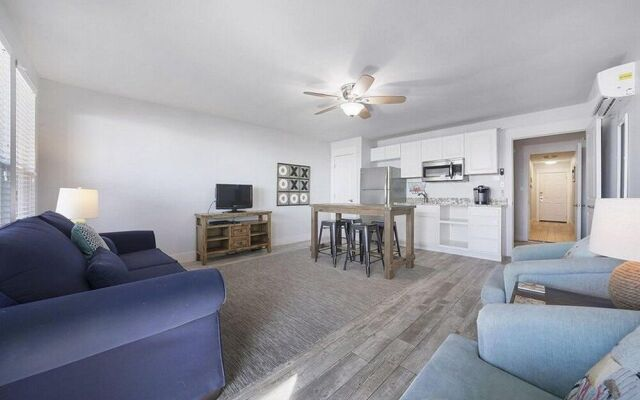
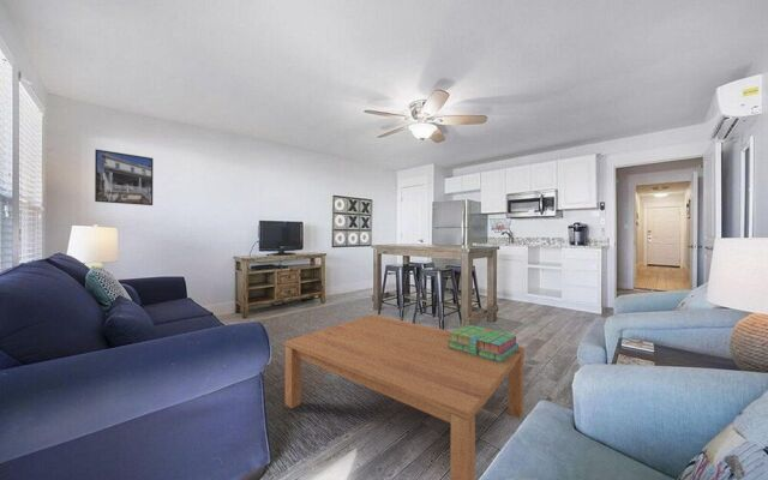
+ stack of books [448,324,520,362]
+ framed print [94,148,155,206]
+ coffee table [283,313,526,480]
